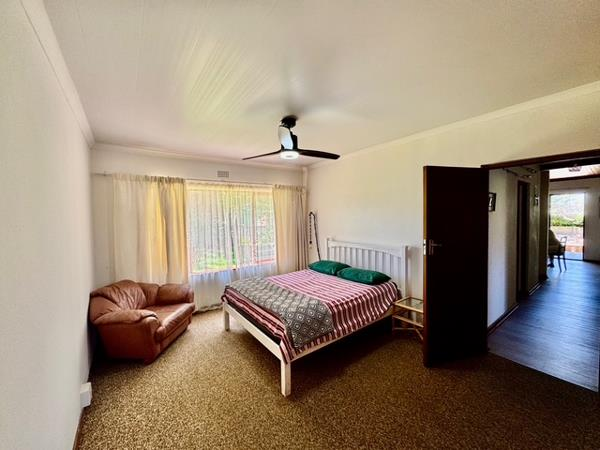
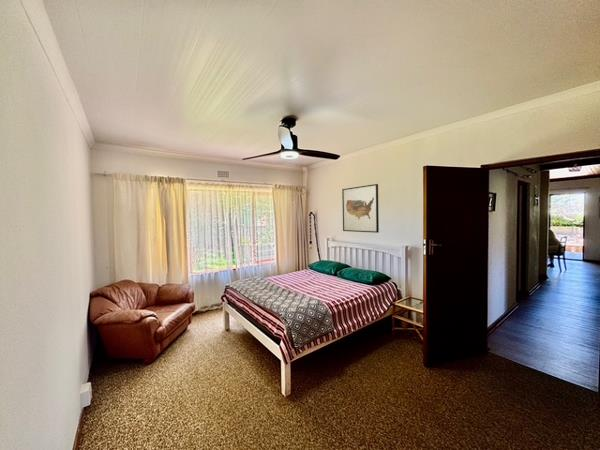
+ wall art [341,183,380,234]
